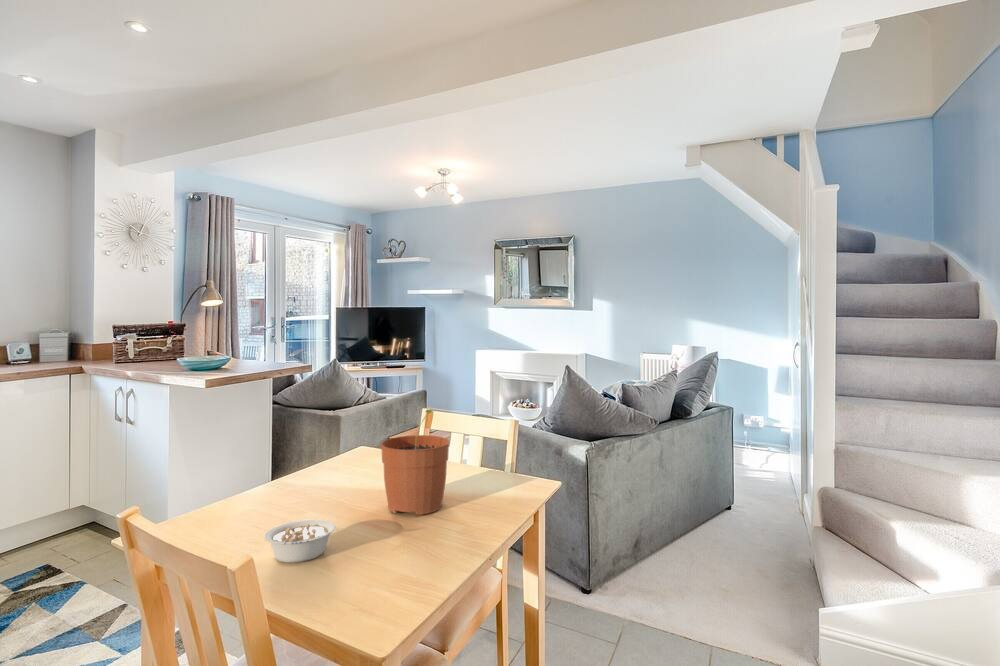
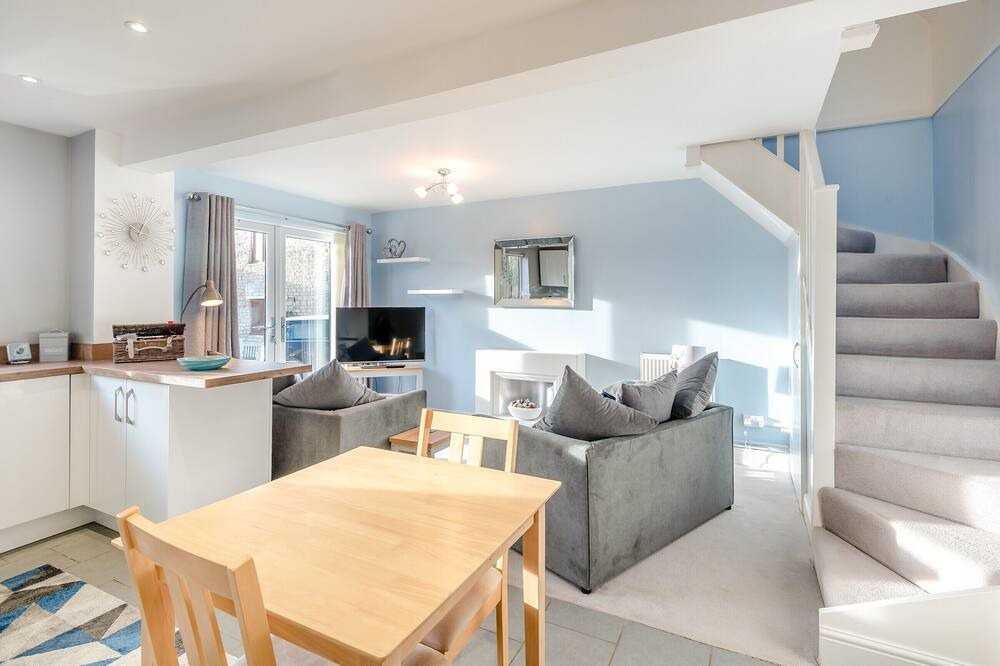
- plant pot [380,408,451,516]
- legume [263,518,344,564]
